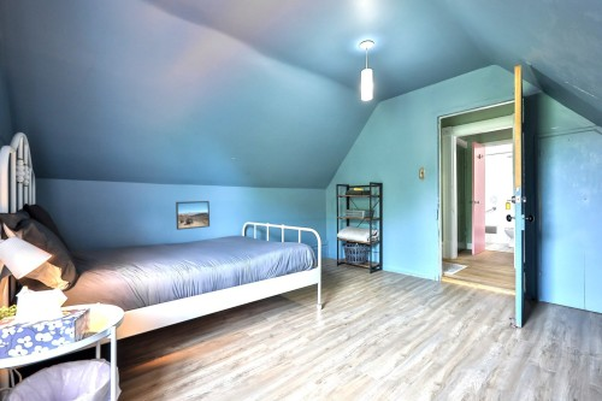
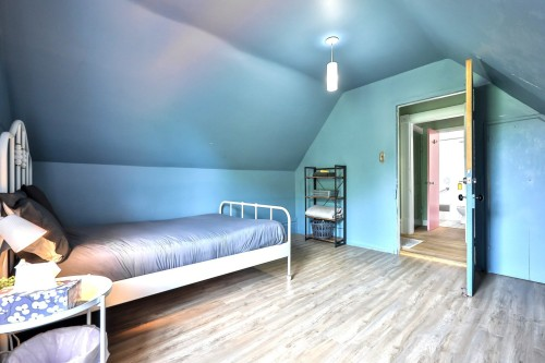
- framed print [175,200,211,231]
